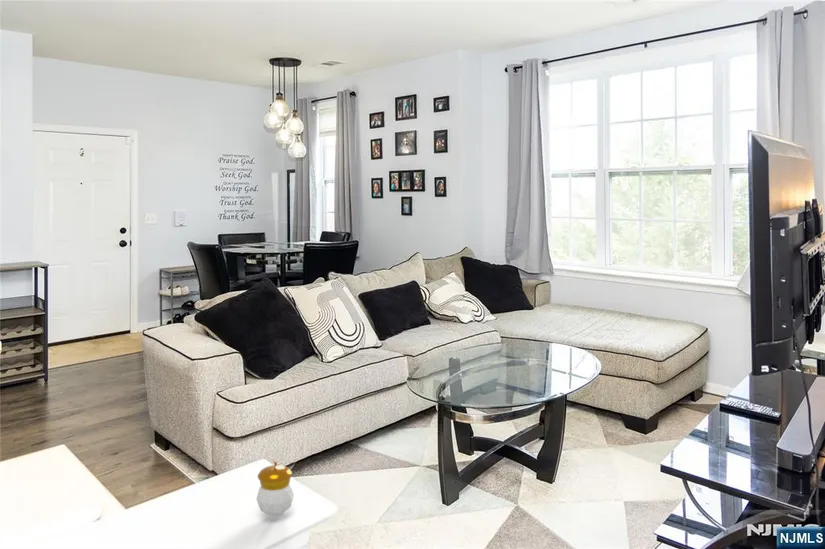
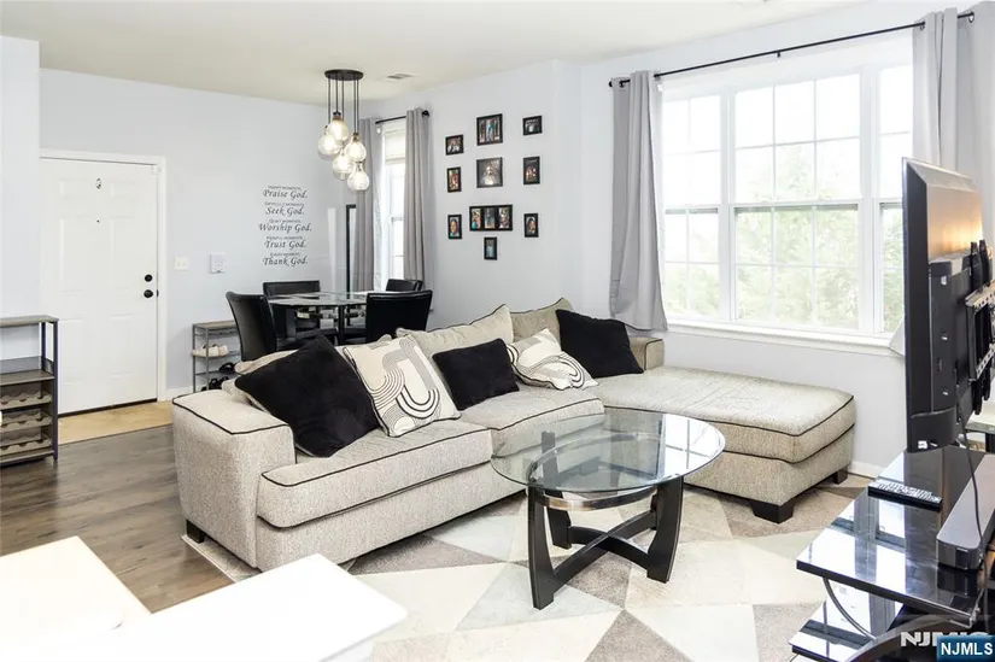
- candle [255,459,295,517]
